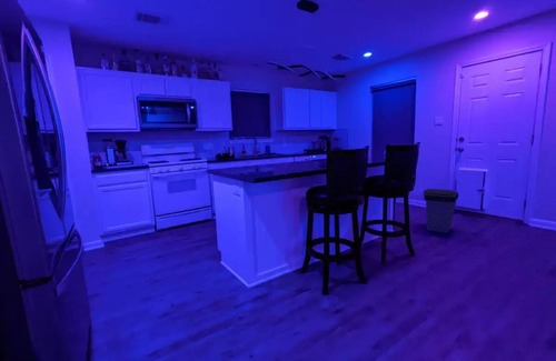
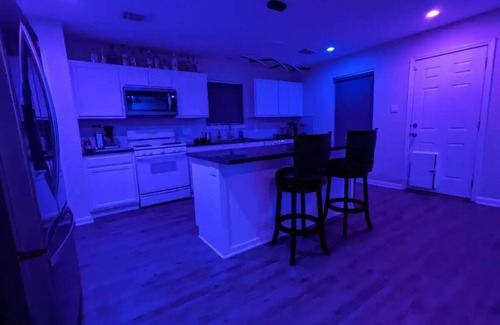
- trash can [423,188,459,234]
